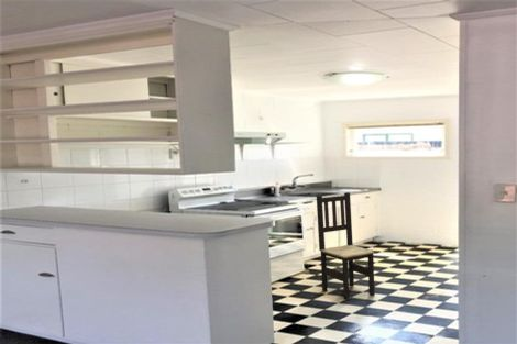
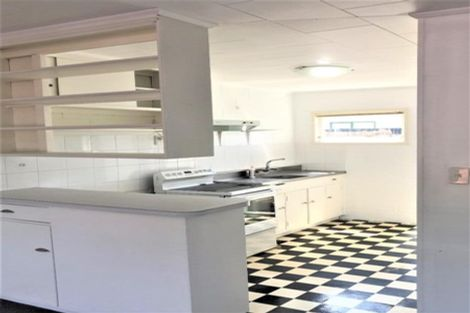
- dining chair [316,191,376,301]
